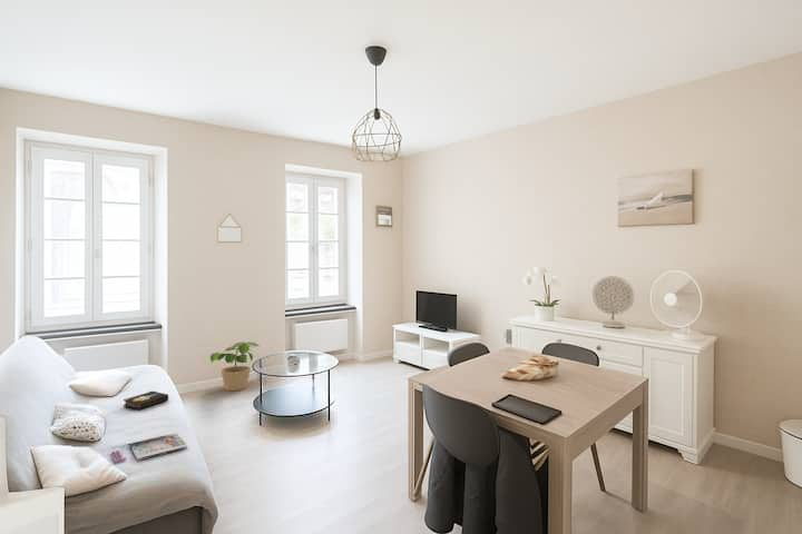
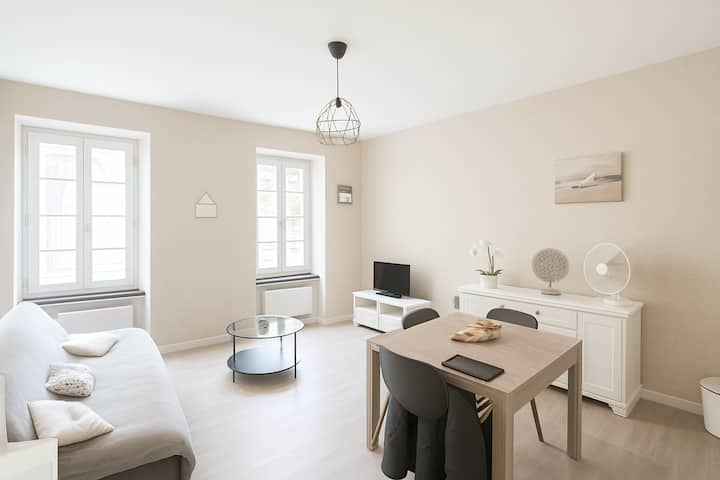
- magazine [110,433,188,464]
- hardback book [123,389,169,411]
- potted plant [209,340,261,392]
